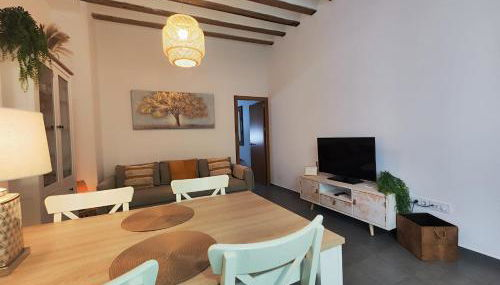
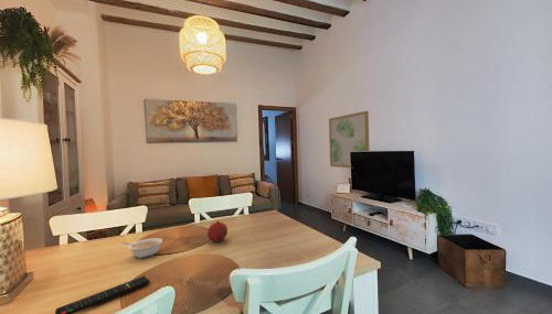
+ wall art [328,110,370,169]
+ fruit [206,219,229,242]
+ remote control [54,275,151,314]
+ legume [121,237,164,259]
